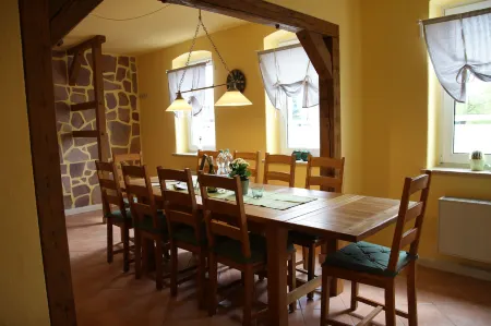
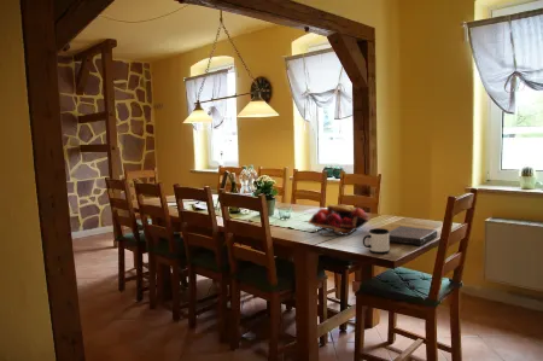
+ book [389,225,438,246]
+ fruit basket [306,203,372,237]
+ mug [362,227,390,255]
